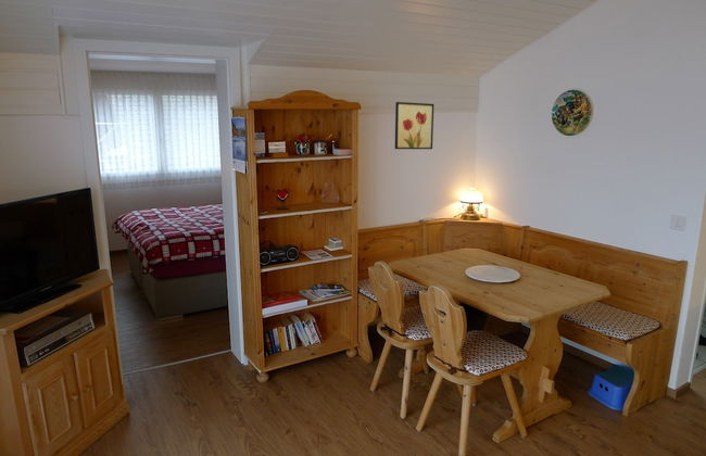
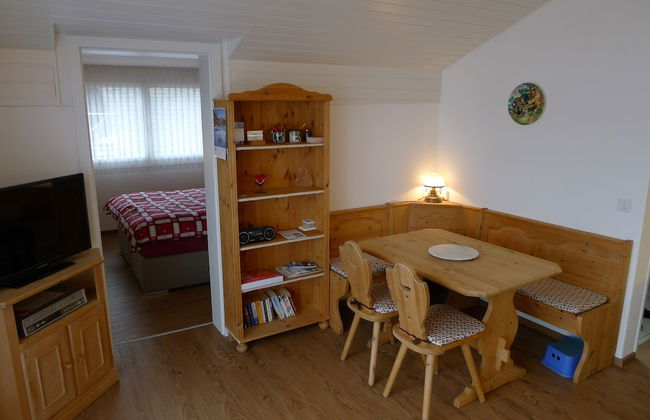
- wall art [394,101,434,150]
